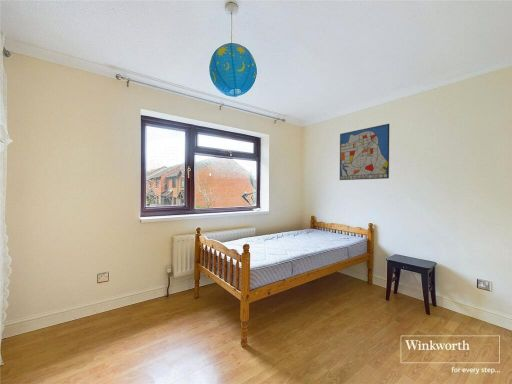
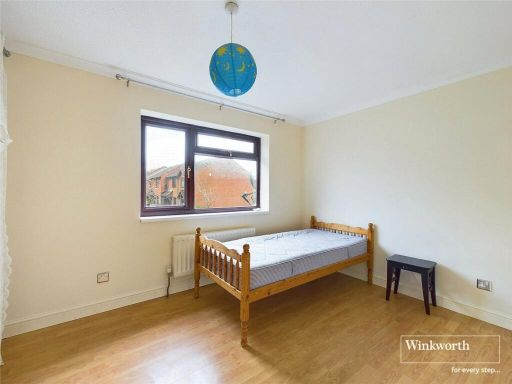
- wall art [339,123,390,181]
